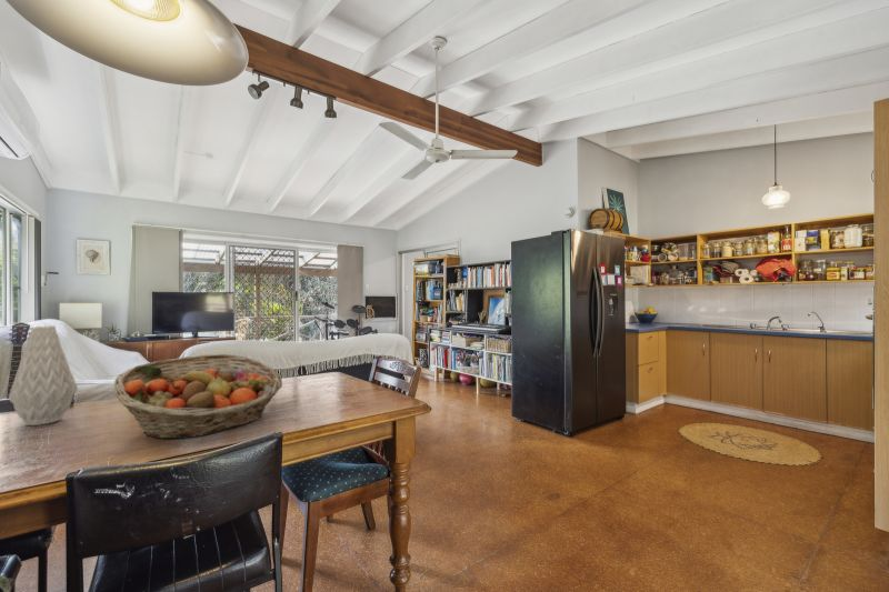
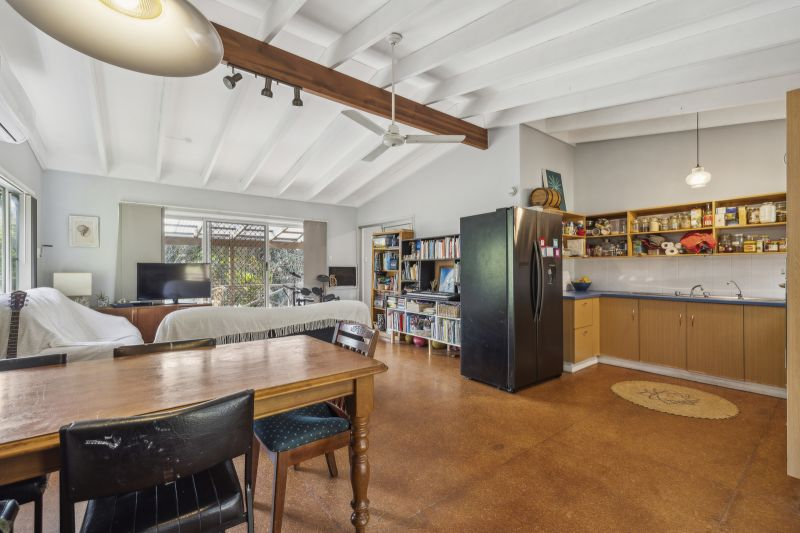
- vase [8,324,79,427]
- fruit basket [113,353,283,440]
